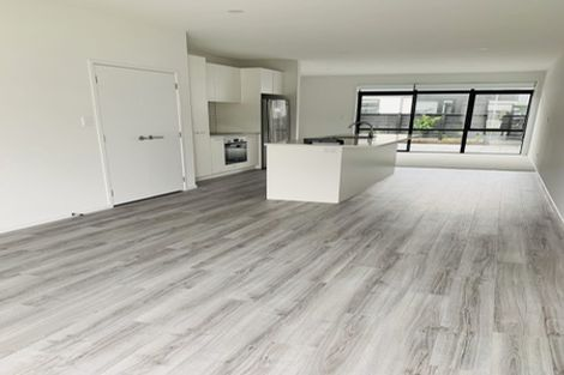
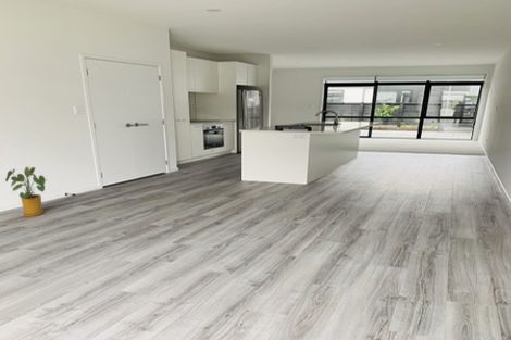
+ house plant [4,166,47,217]
